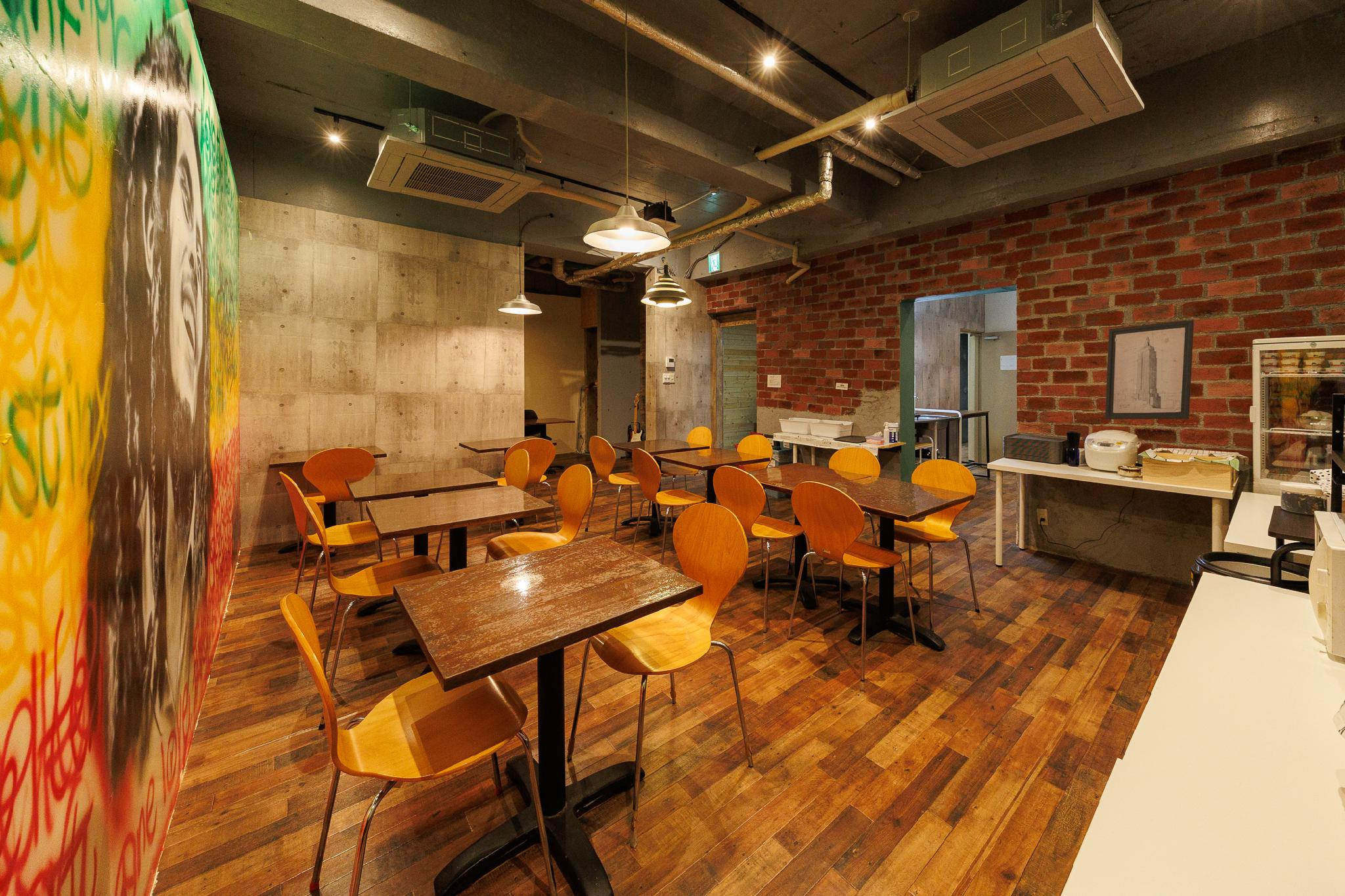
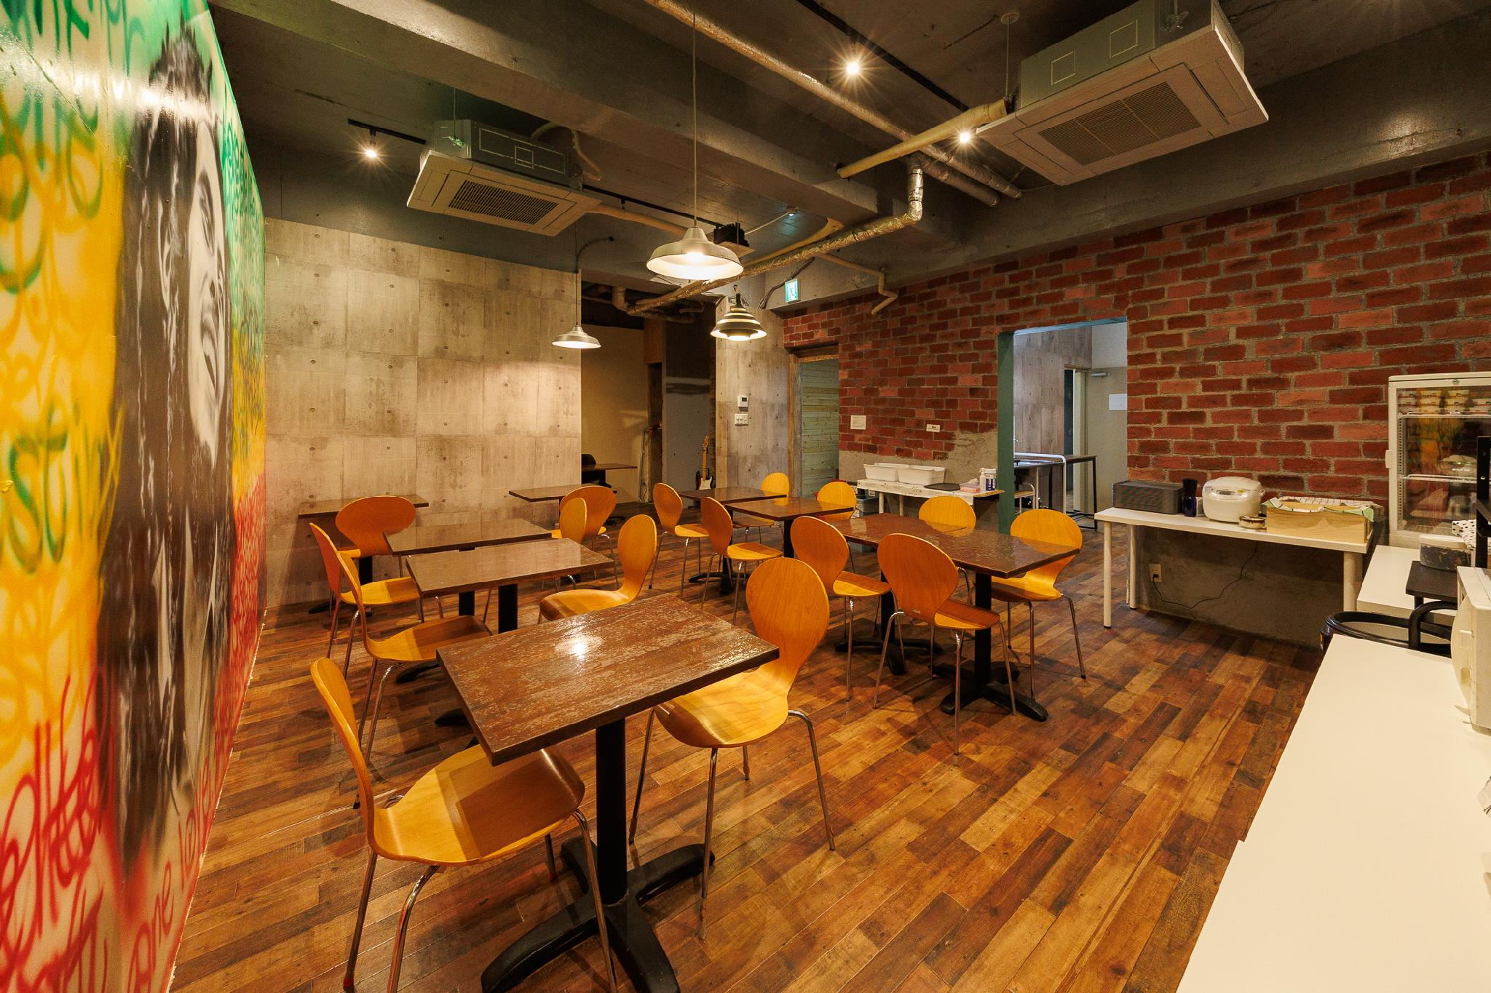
- wall art [1105,319,1195,419]
